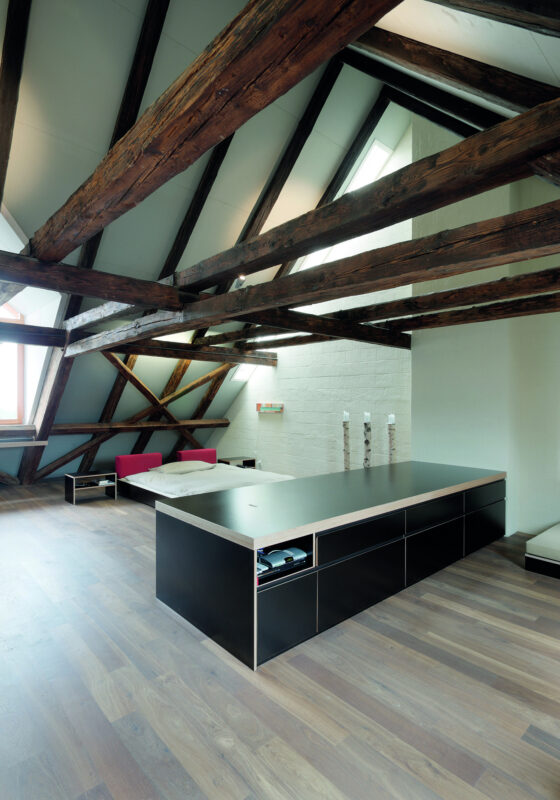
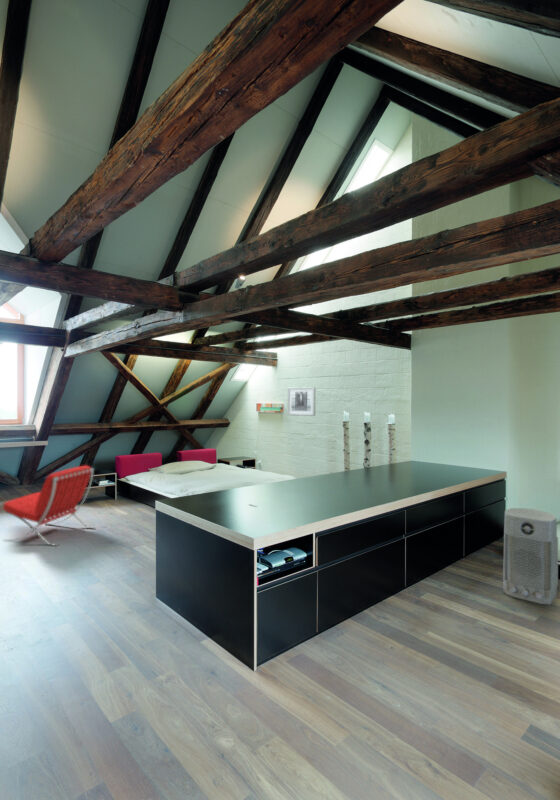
+ lounge chair [1,464,97,547]
+ wall art [286,386,316,417]
+ air purifier [502,507,559,606]
